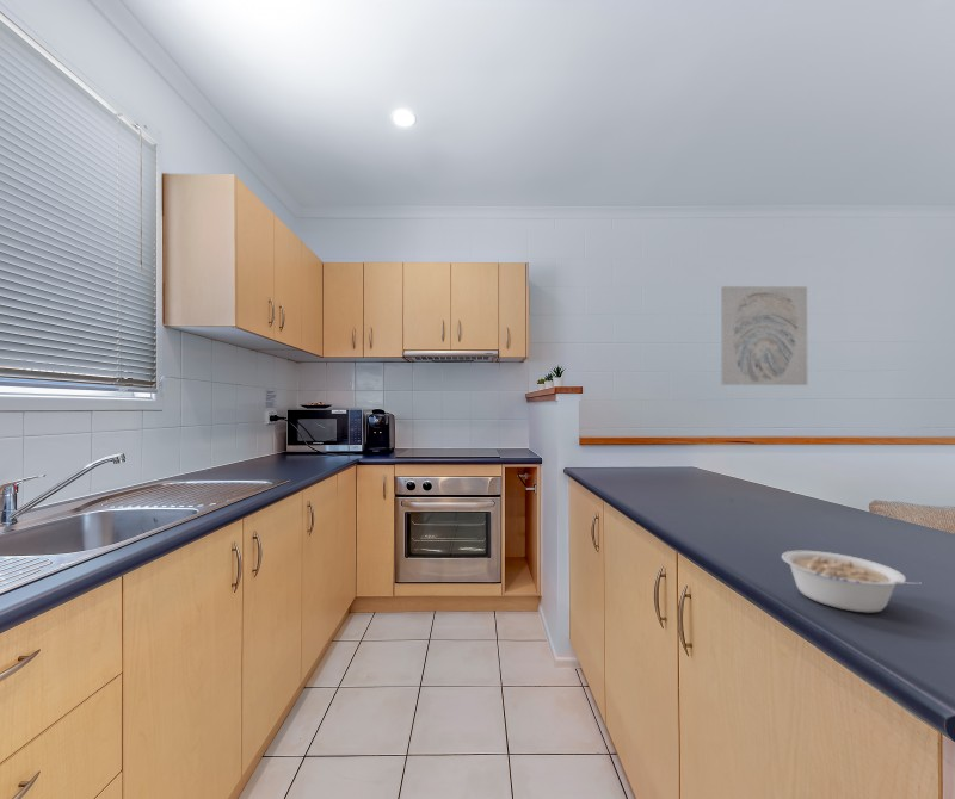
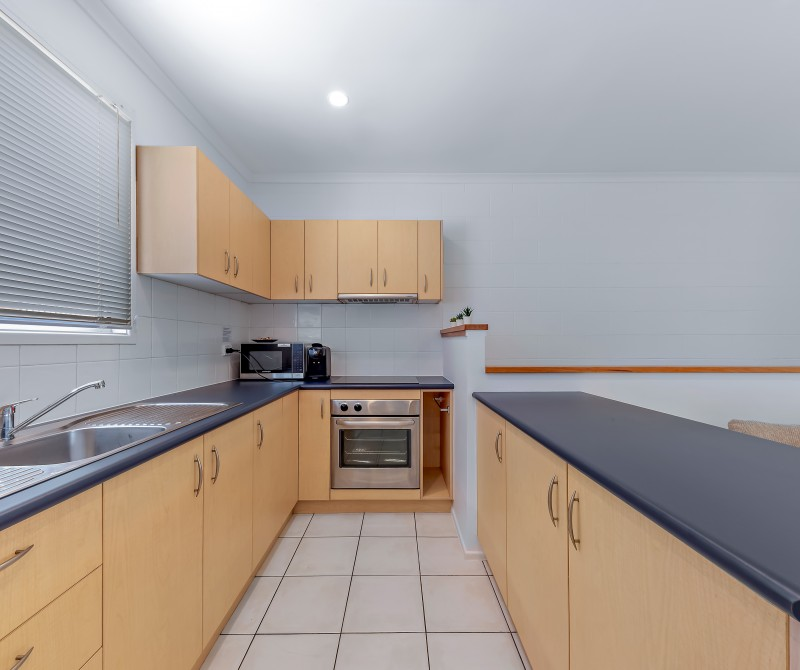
- wall art [720,285,808,386]
- legume [780,550,920,614]
